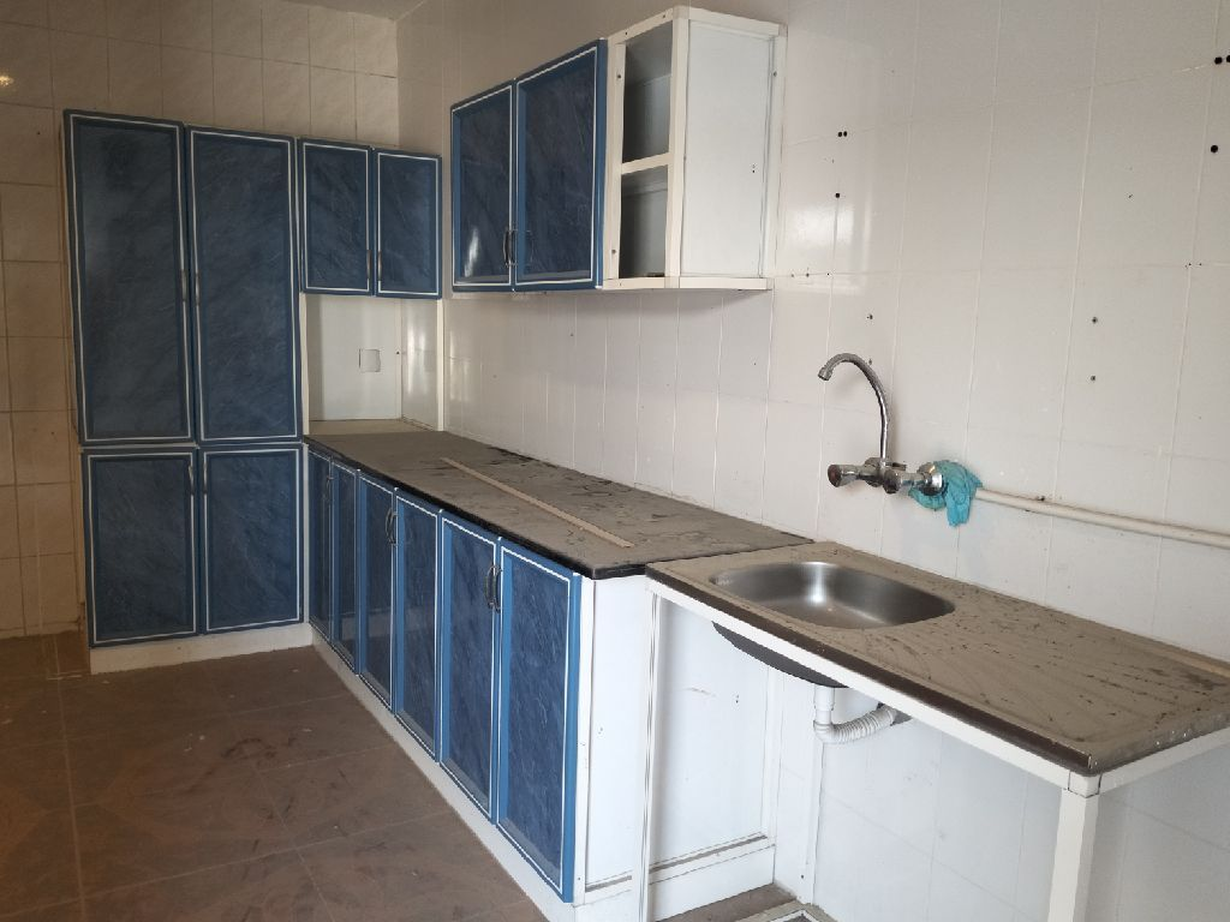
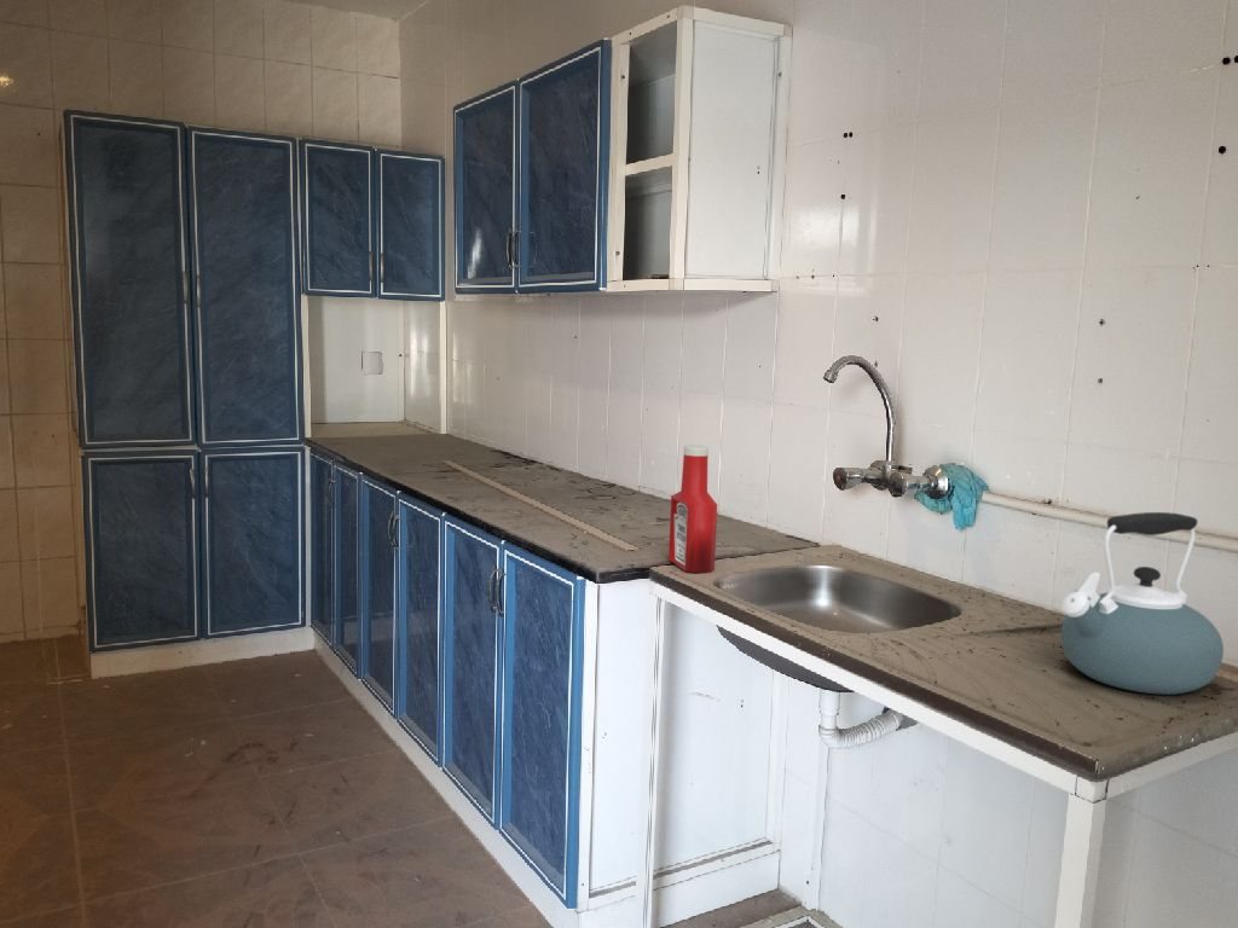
+ kettle [1059,511,1225,696]
+ soap bottle [667,445,718,574]
